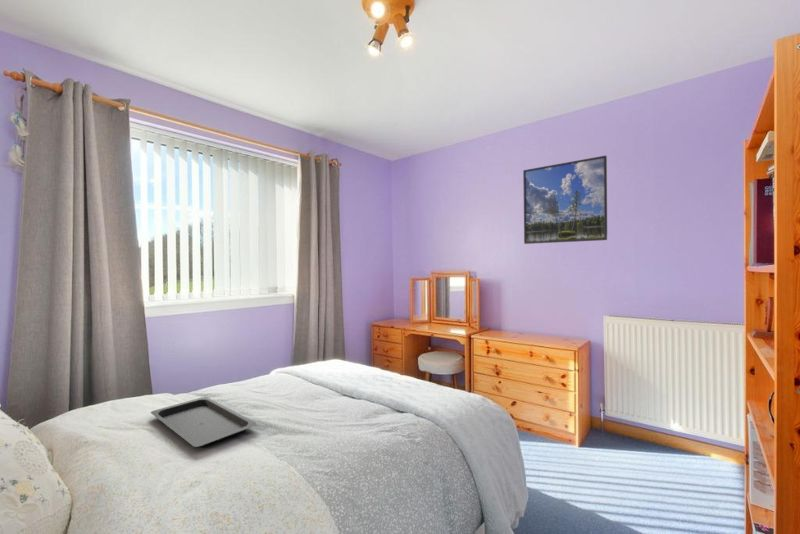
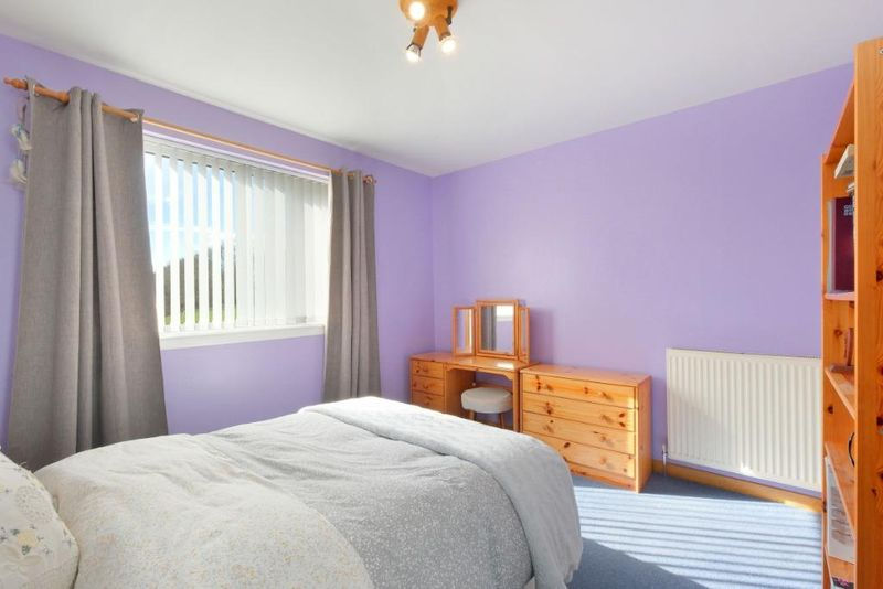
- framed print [522,155,608,245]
- serving tray [150,396,258,448]
